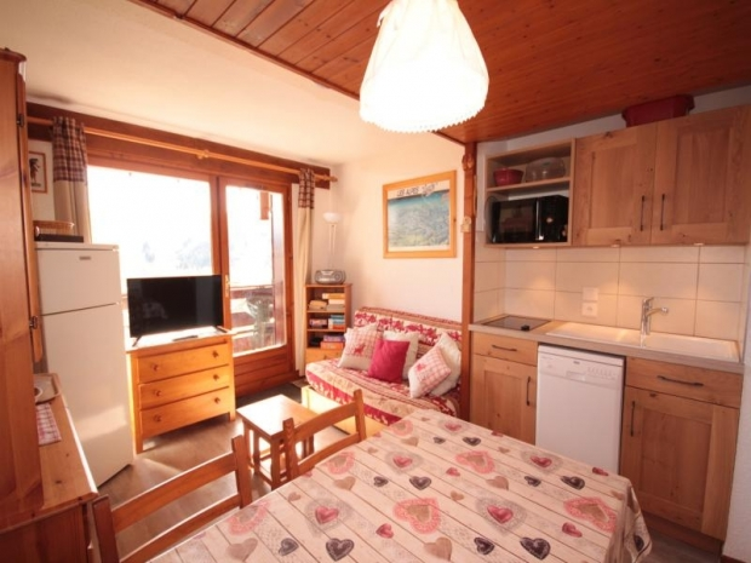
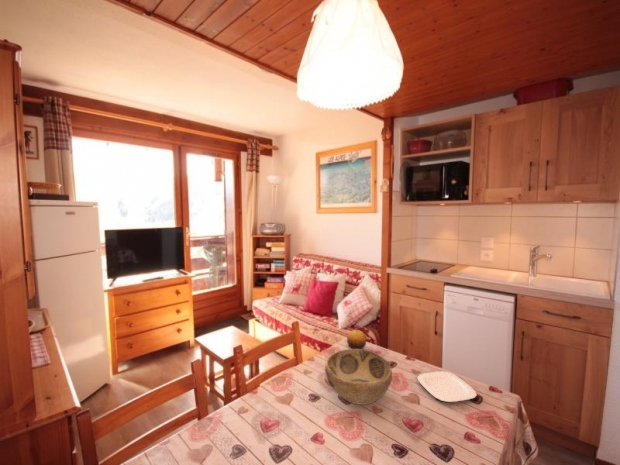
+ plate [417,370,478,403]
+ decorative bowl [324,348,393,406]
+ fruit [346,329,367,350]
